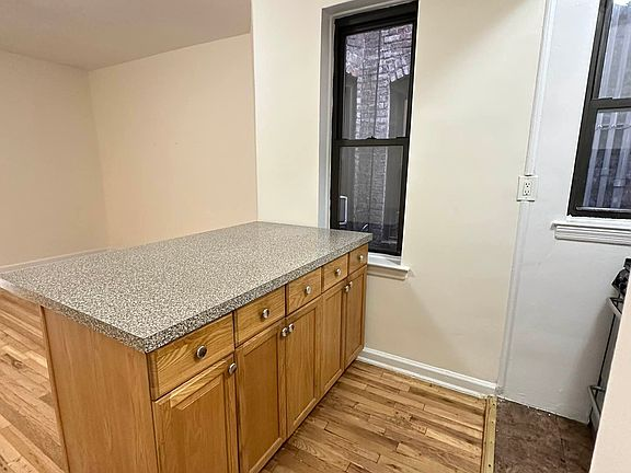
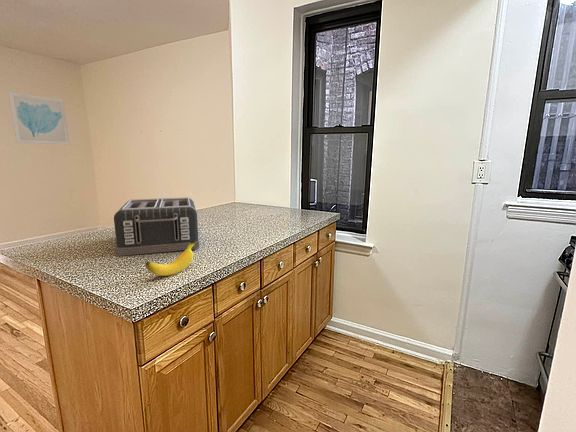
+ wall art [7,91,70,145]
+ toaster [113,197,200,257]
+ banana [145,240,196,277]
